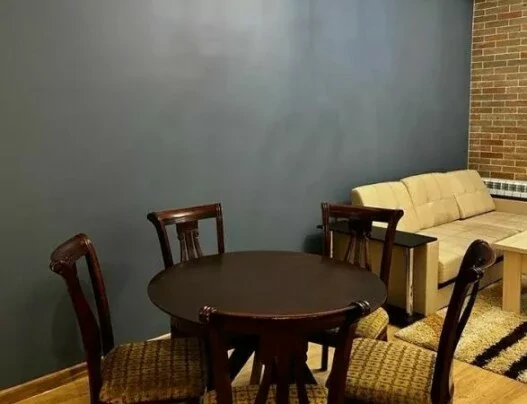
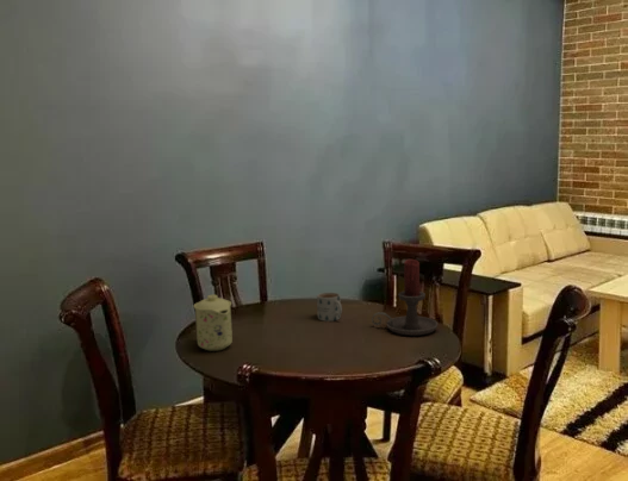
+ mug [316,292,343,323]
+ candle holder [371,258,439,337]
+ mug [193,294,234,352]
